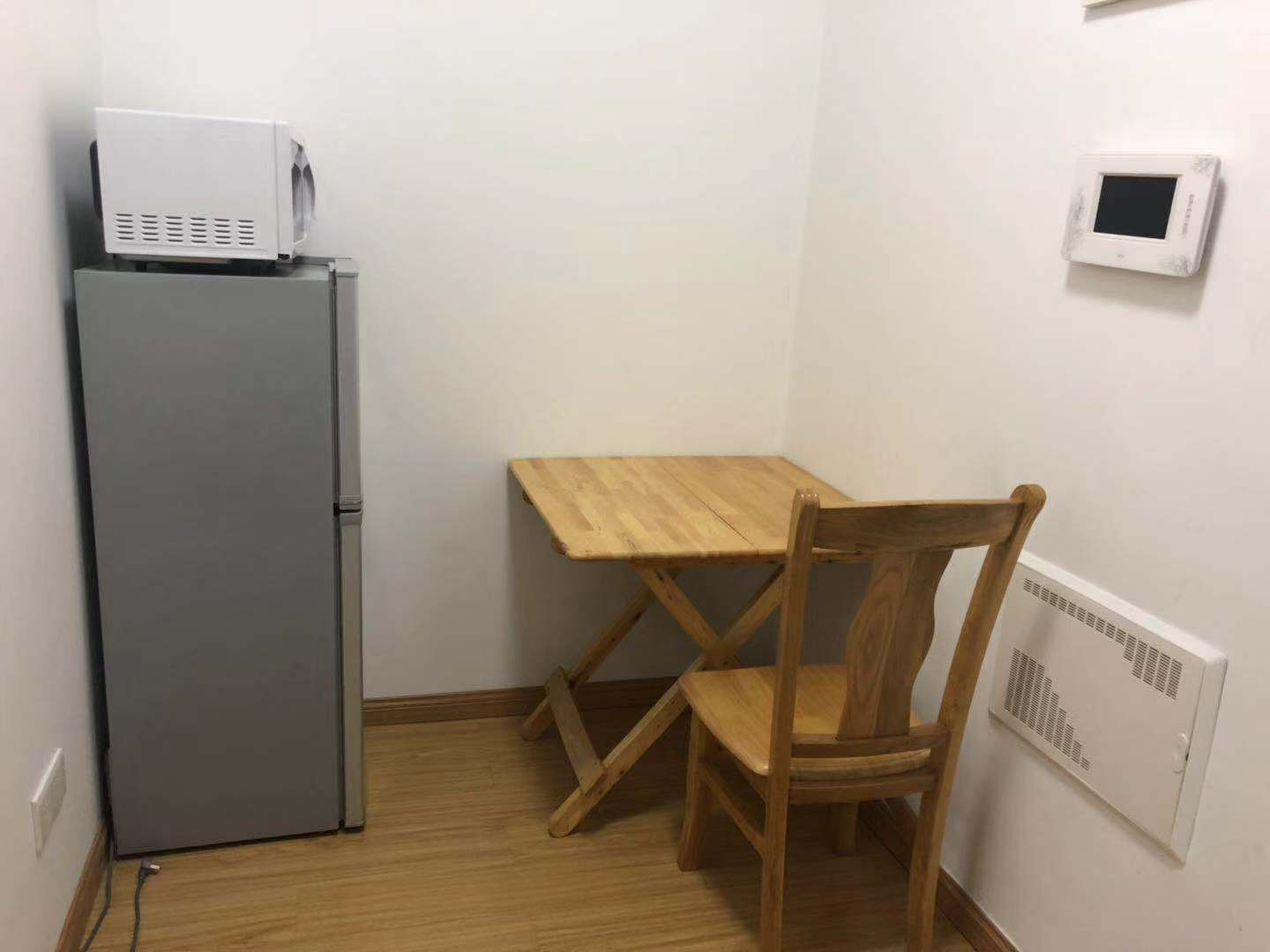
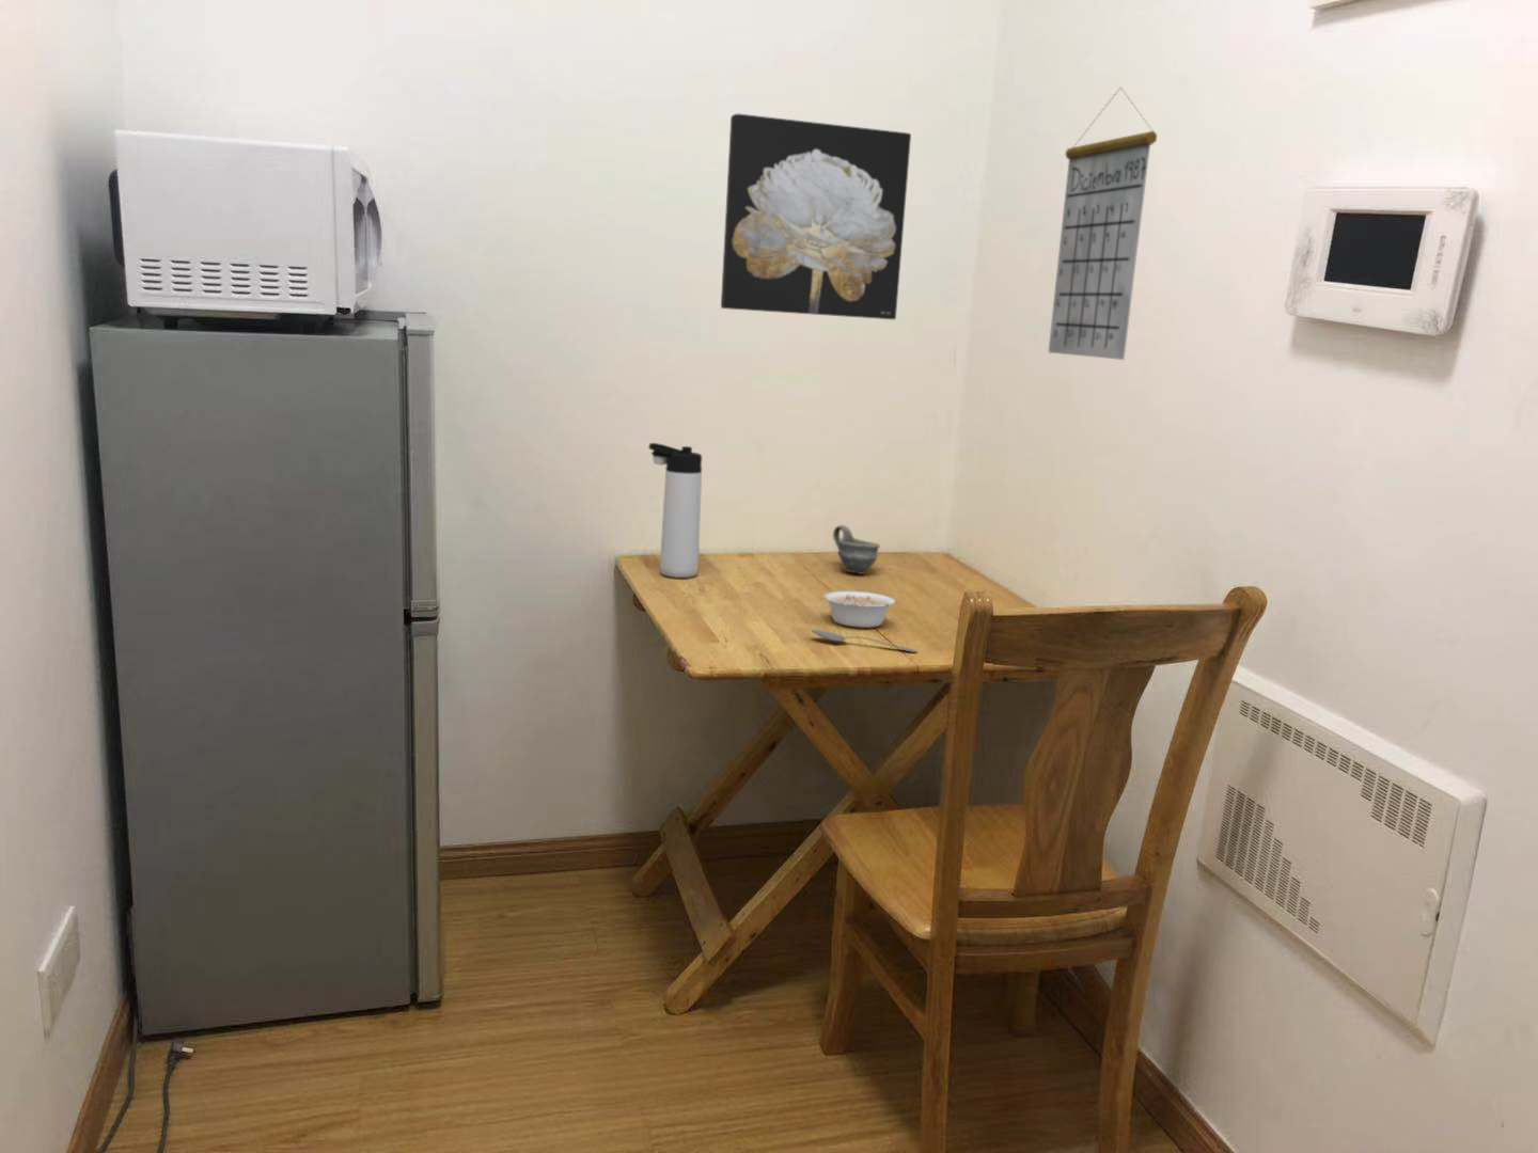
+ legume [822,590,902,629]
+ wall art [719,113,912,320]
+ calendar [1046,86,1158,361]
+ thermos bottle [647,442,702,579]
+ cup [832,524,882,575]
+ spoon [810,627,919,653]
